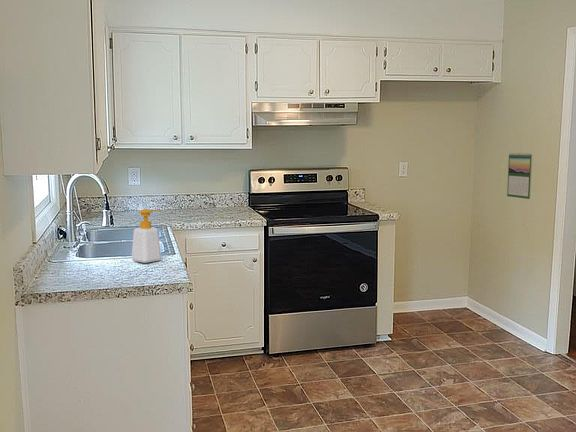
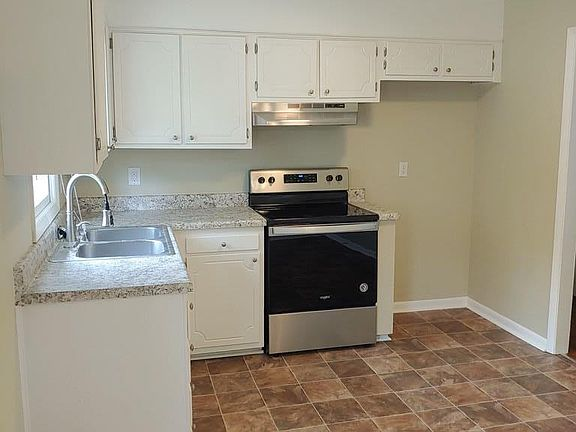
- calendar [506,152,533,200]
- soap bottle [131,208,163,264]
